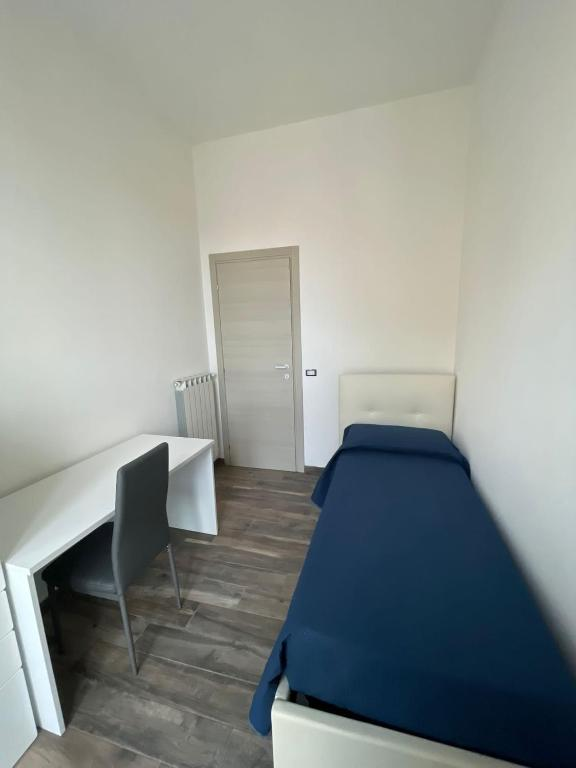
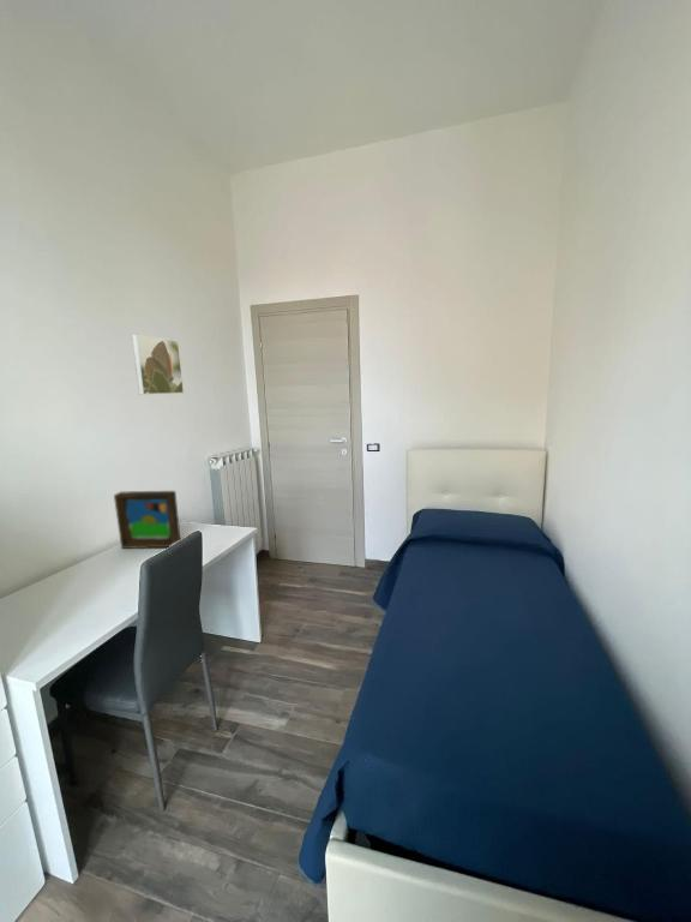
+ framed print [131,333,185,396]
+ picture frame [113,490,182,550]
